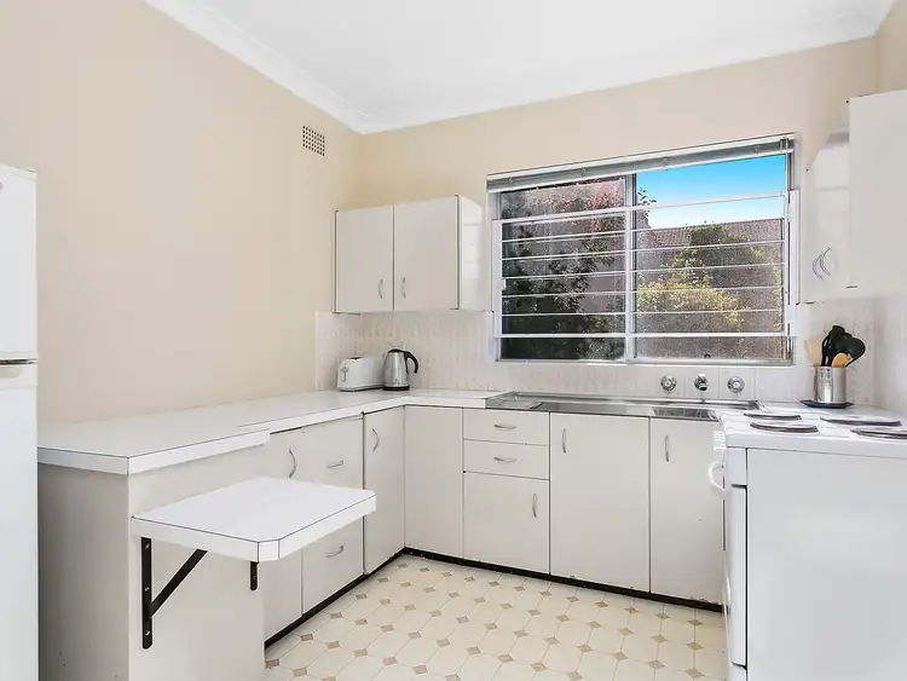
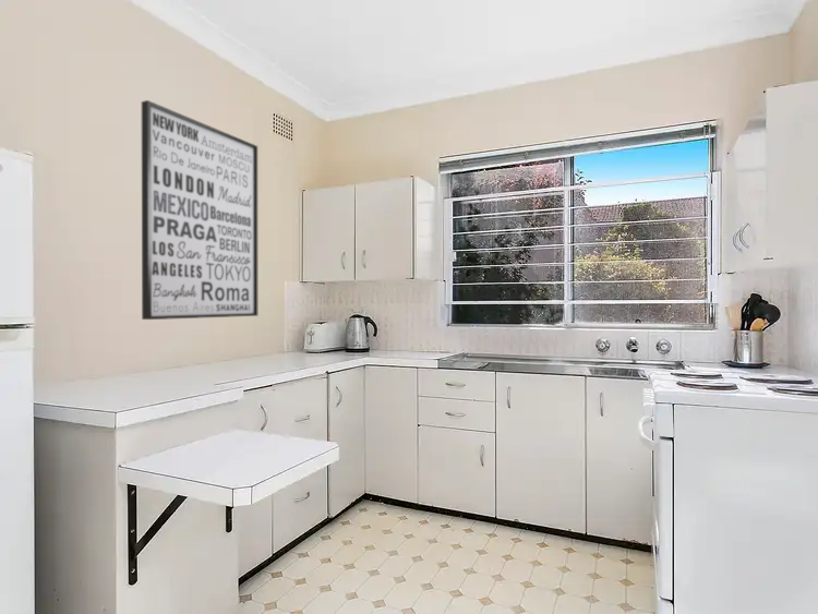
+ wall art [141,99,258,321]
